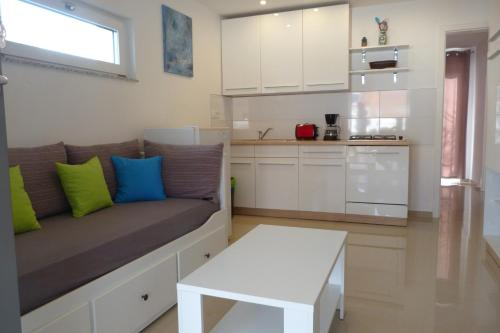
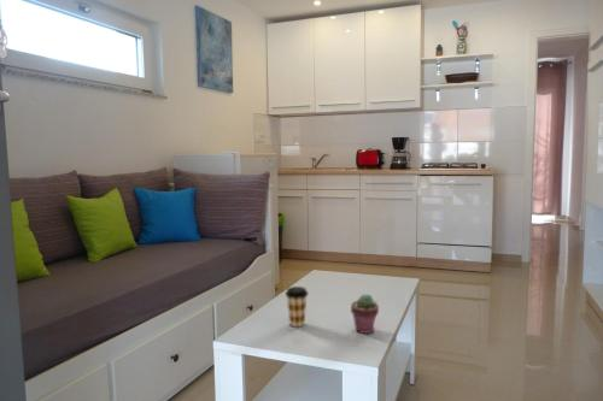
+ coffee cup [285,285,310,328]
+ potted succulent [350,294,380,335]
